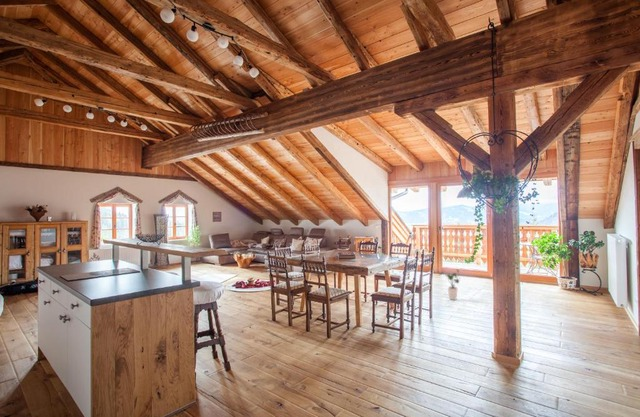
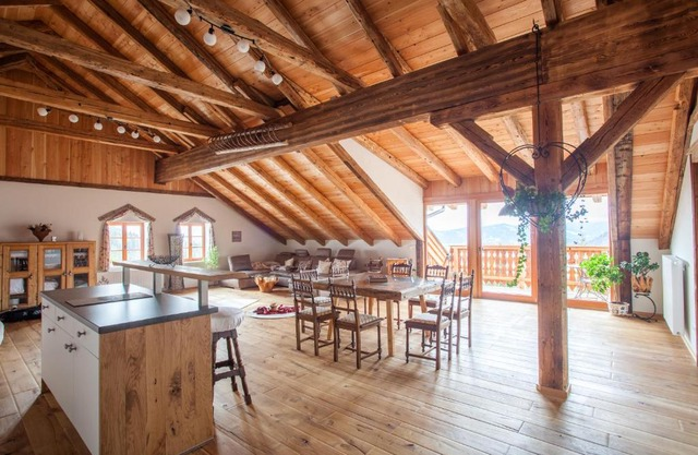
- house plant [437,268,462,301]
